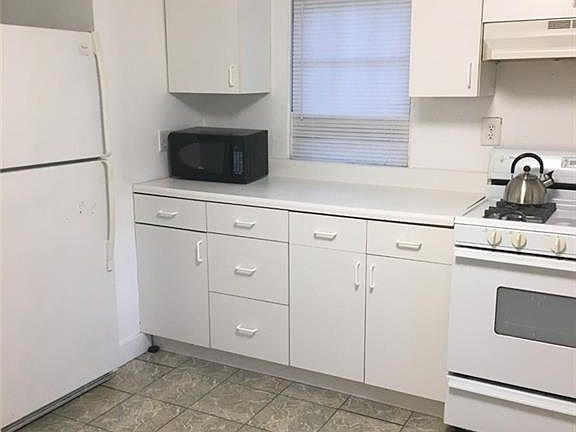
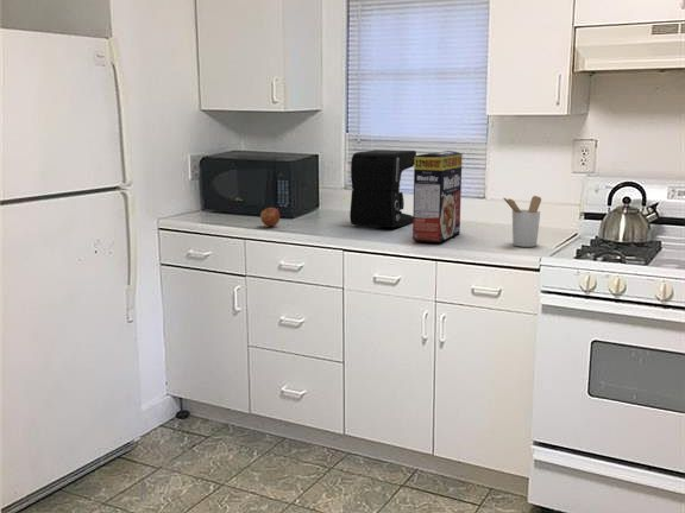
+ cereal box [411,150,464,243]
+ coffee maker [348,148,417,228]
+ apple [259,207,281,228]
+ utensil holder [502,195,542,248]
